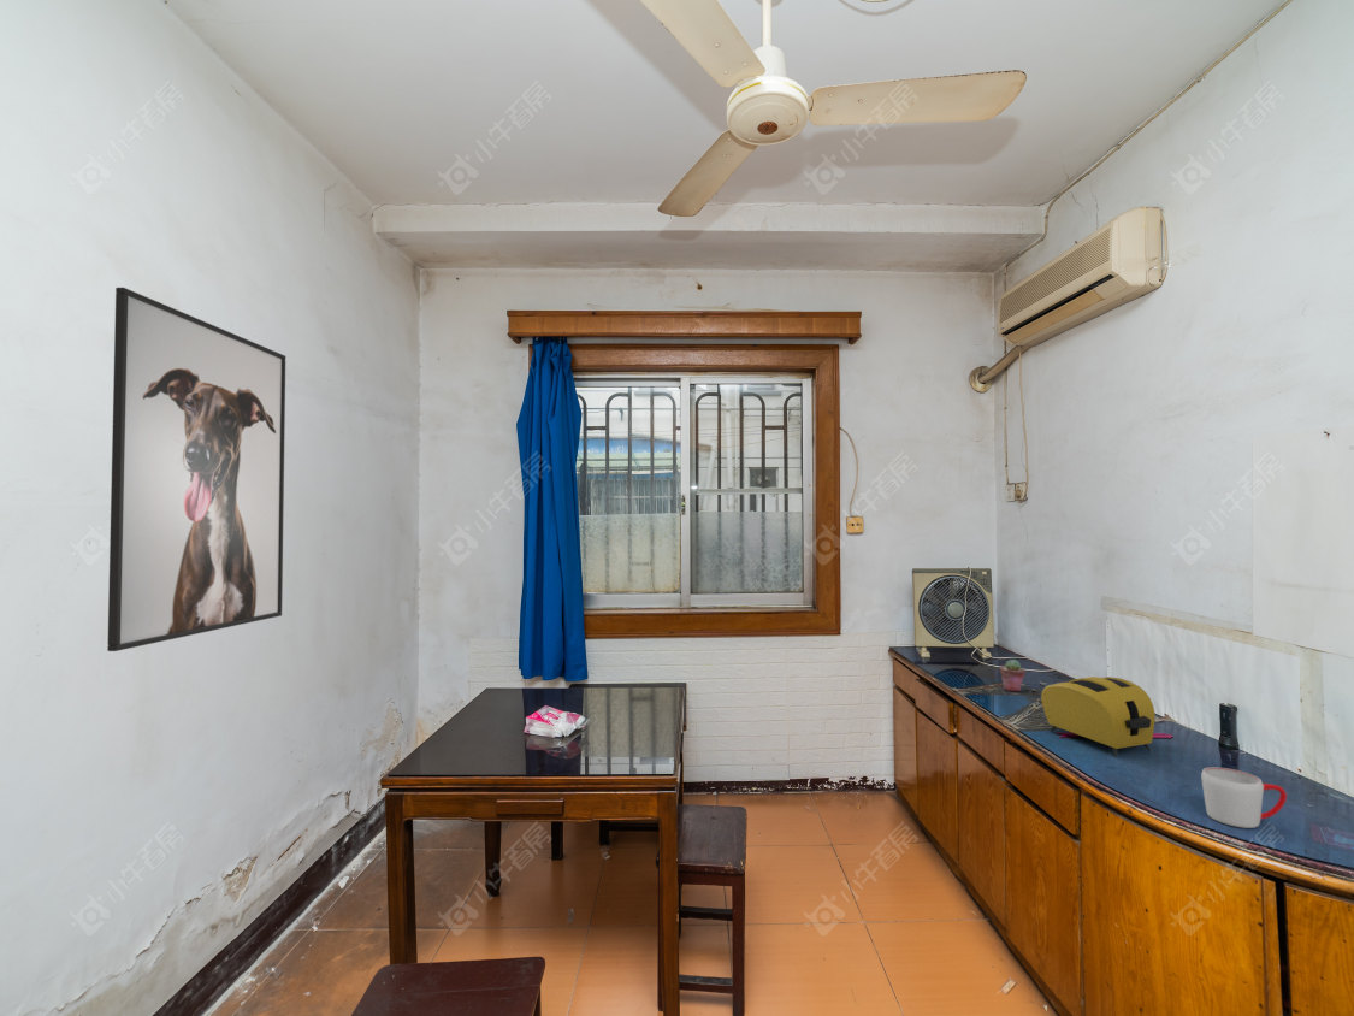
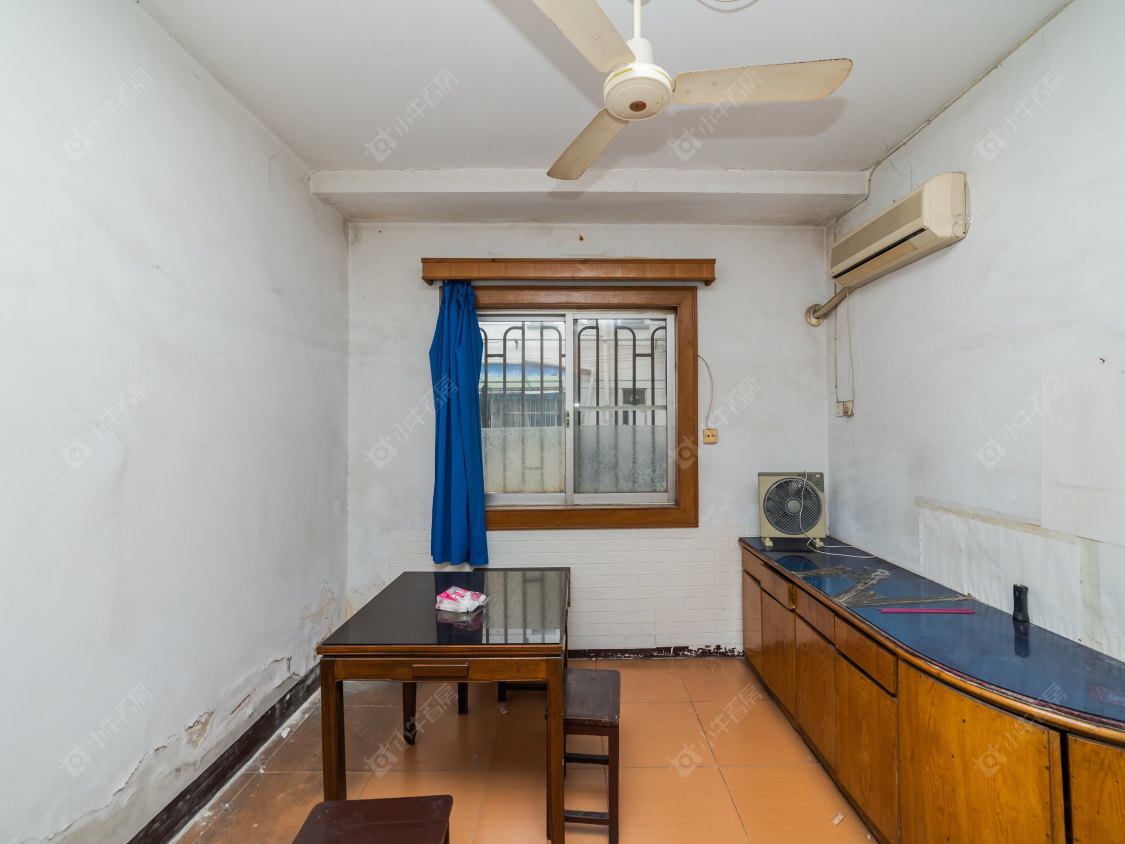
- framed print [106,287,286,652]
- potted succulent [999,658,1027,692]
- mug [1200,767,1288,829]
- toaster [1040,675,1157,758]
